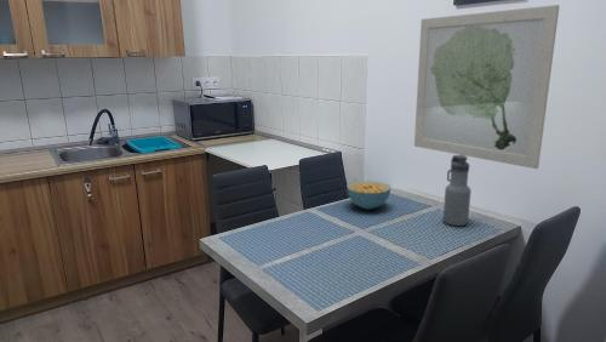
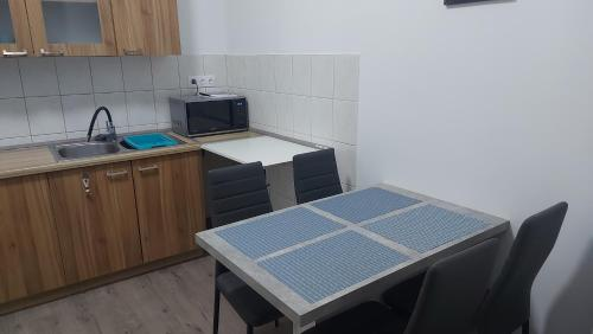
- wall art [413,4,561,170]
- water bottle [442,154,471,227]
- cereal bowl [345,179,391,211]
